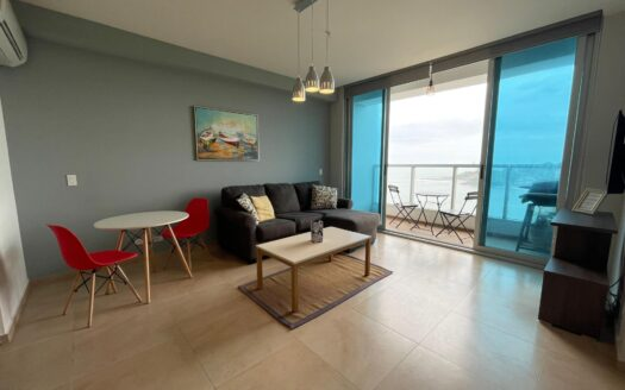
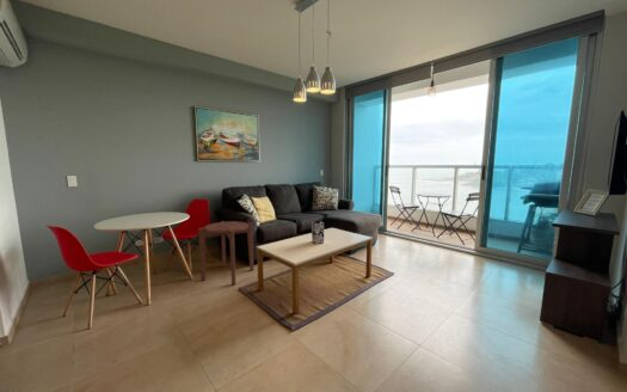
+ side table [197,220,254,286]
